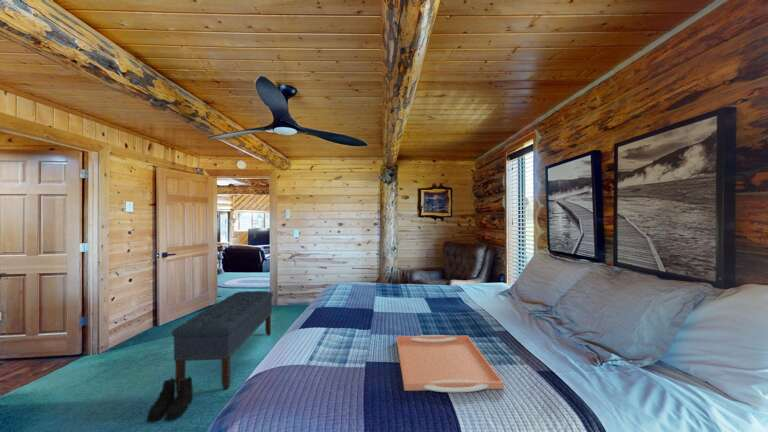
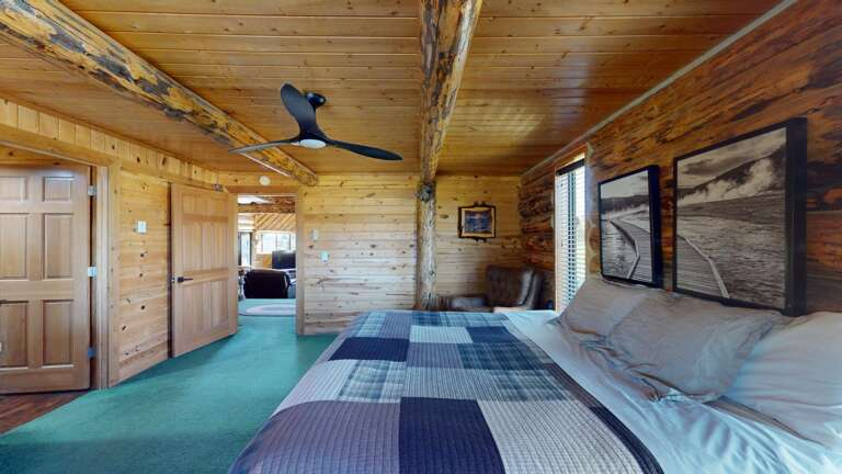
- bench [171,290,274,392]
- serving tray [396,334,505,393]
- boots [146,376,194,423]
